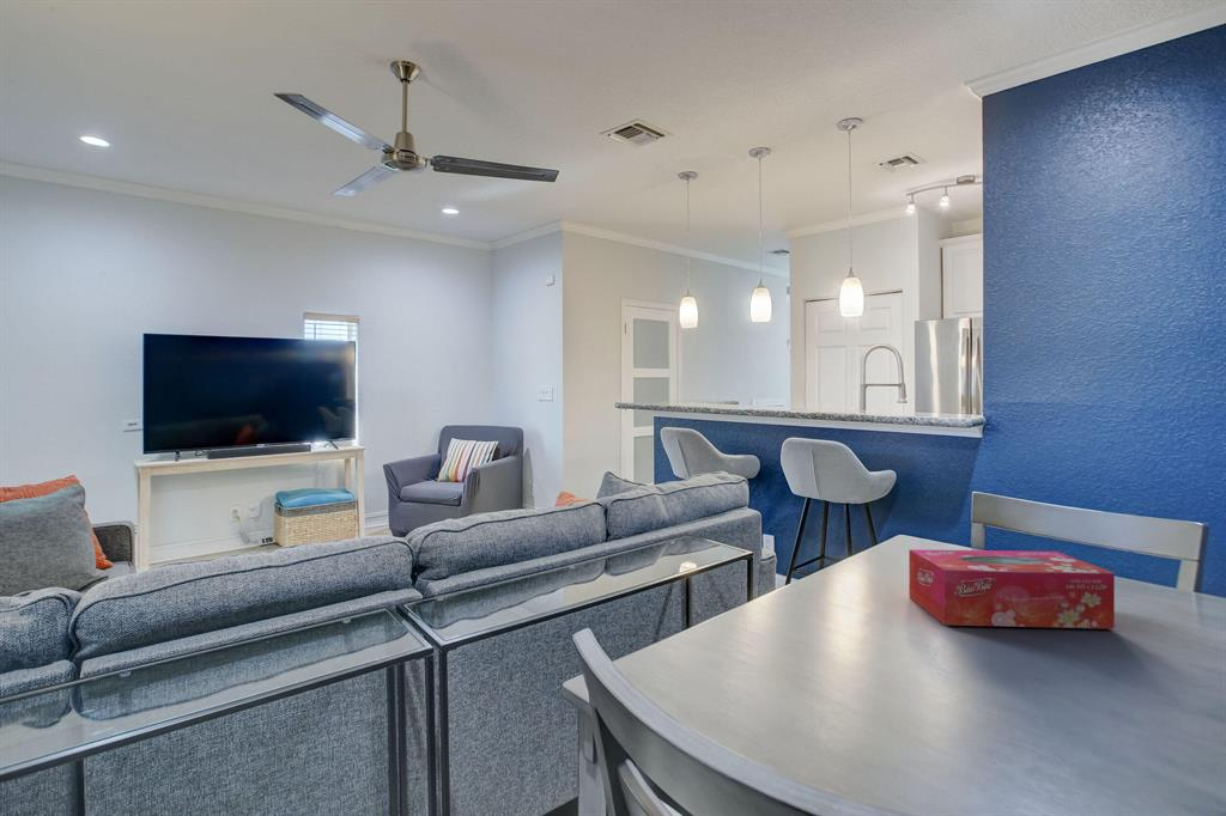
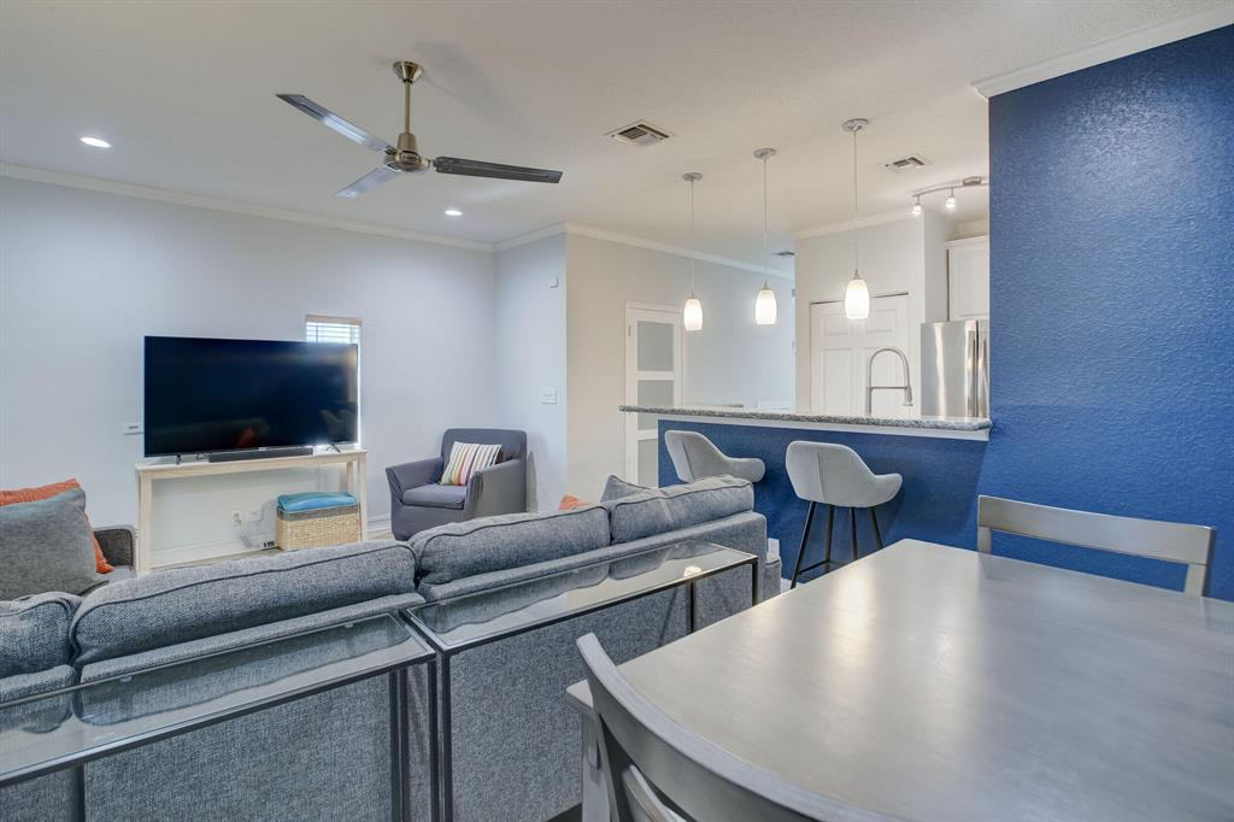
- tissue box [908,548,1116,631]
